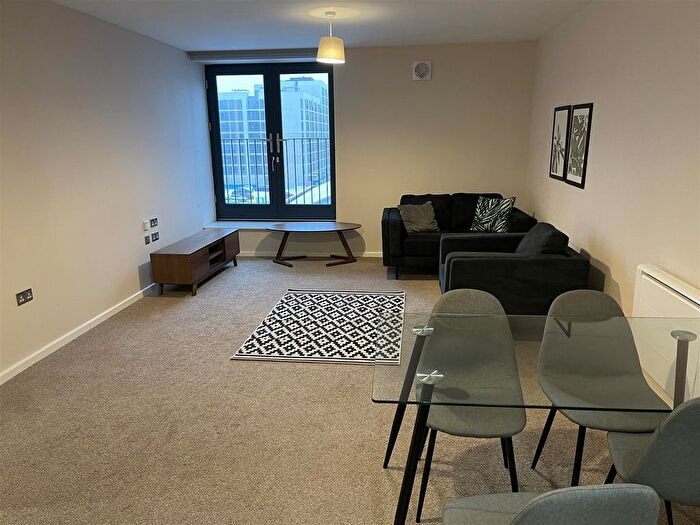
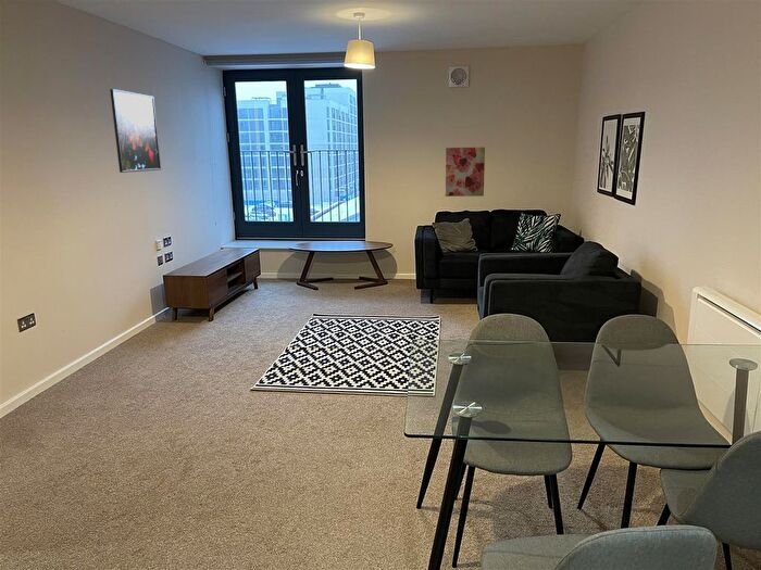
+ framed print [109,88,162,174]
+ wall art [445,147,486,198]
